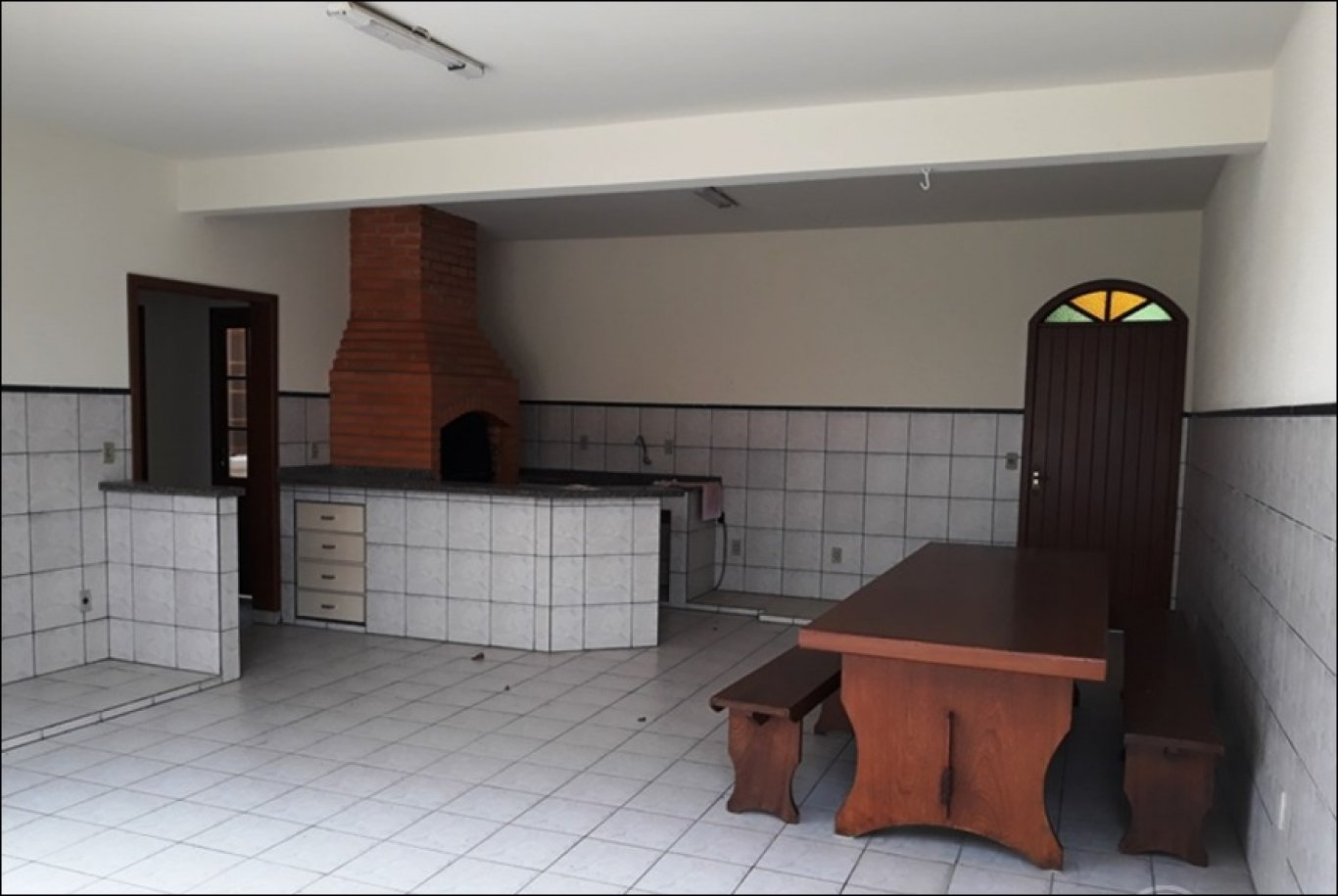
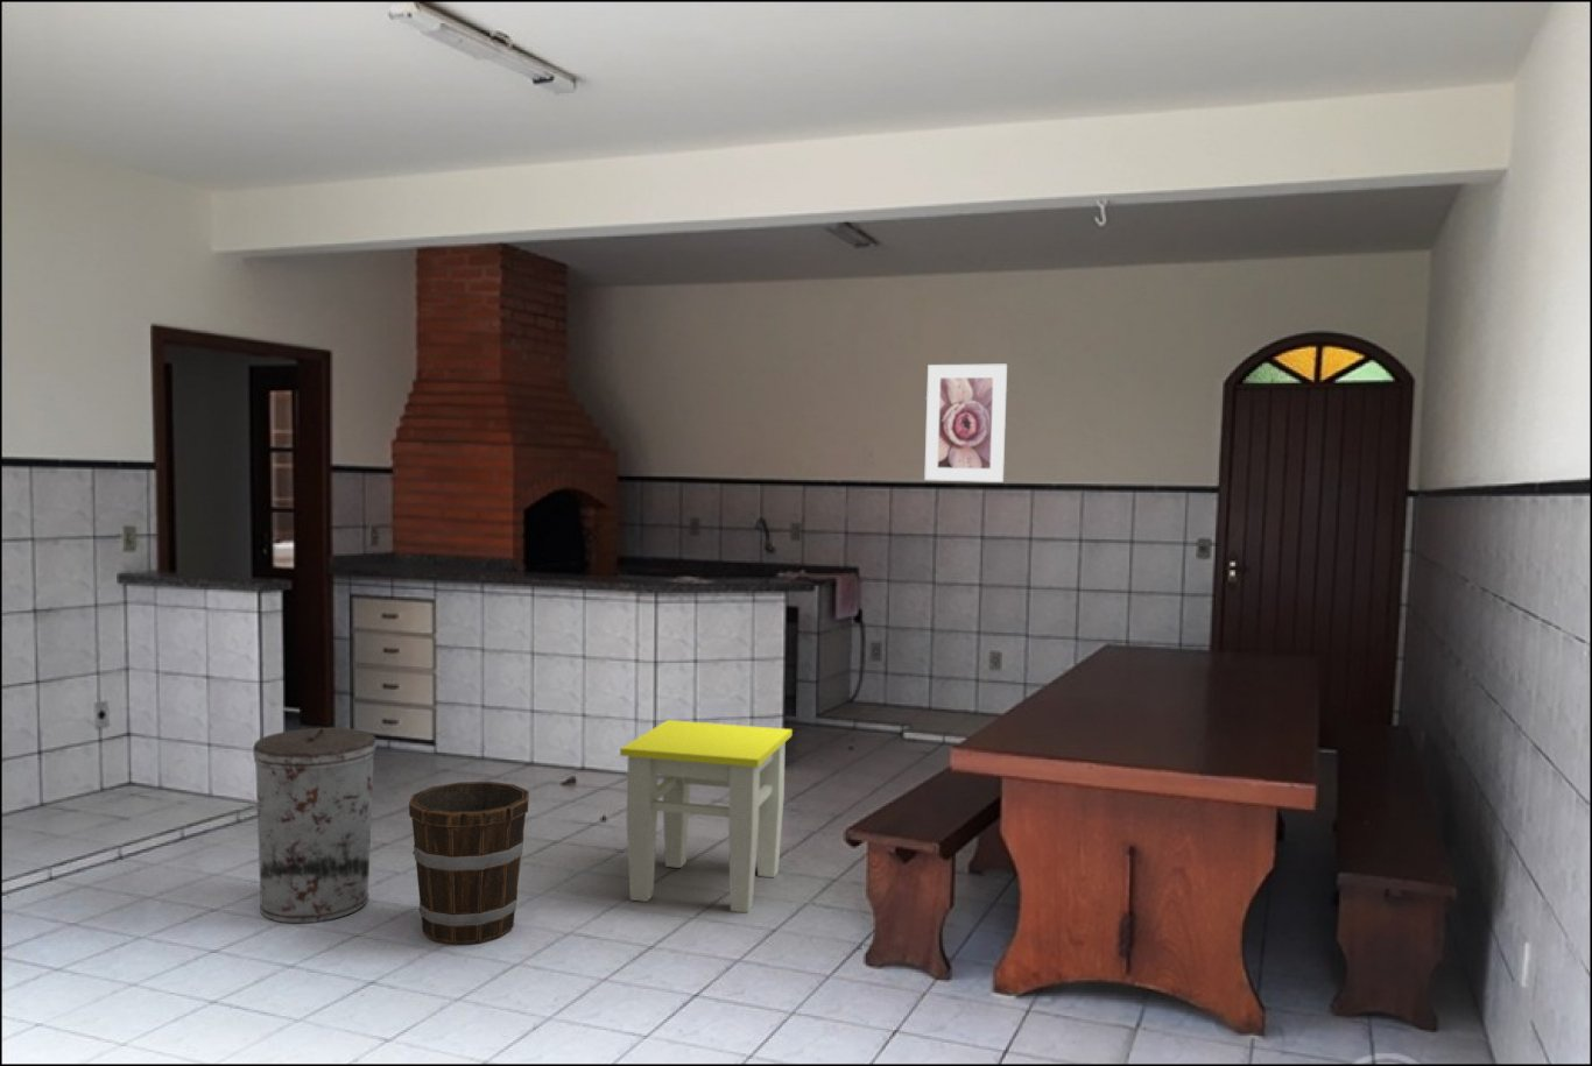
+ bucket [408,780,531,946]
+ stool [619,719,794,915]
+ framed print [923,364,1008,483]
+ trash can [252,727,377,924]
